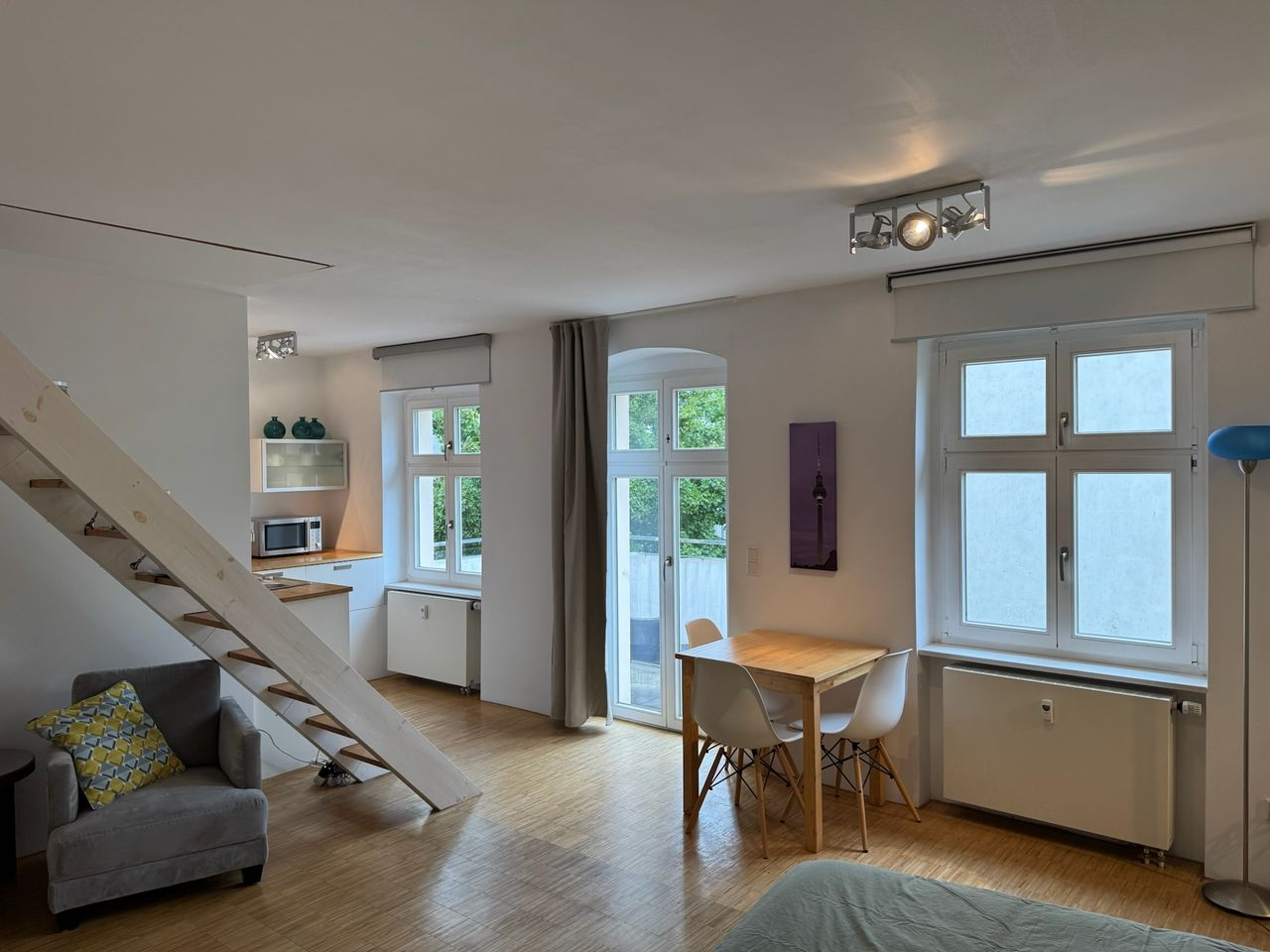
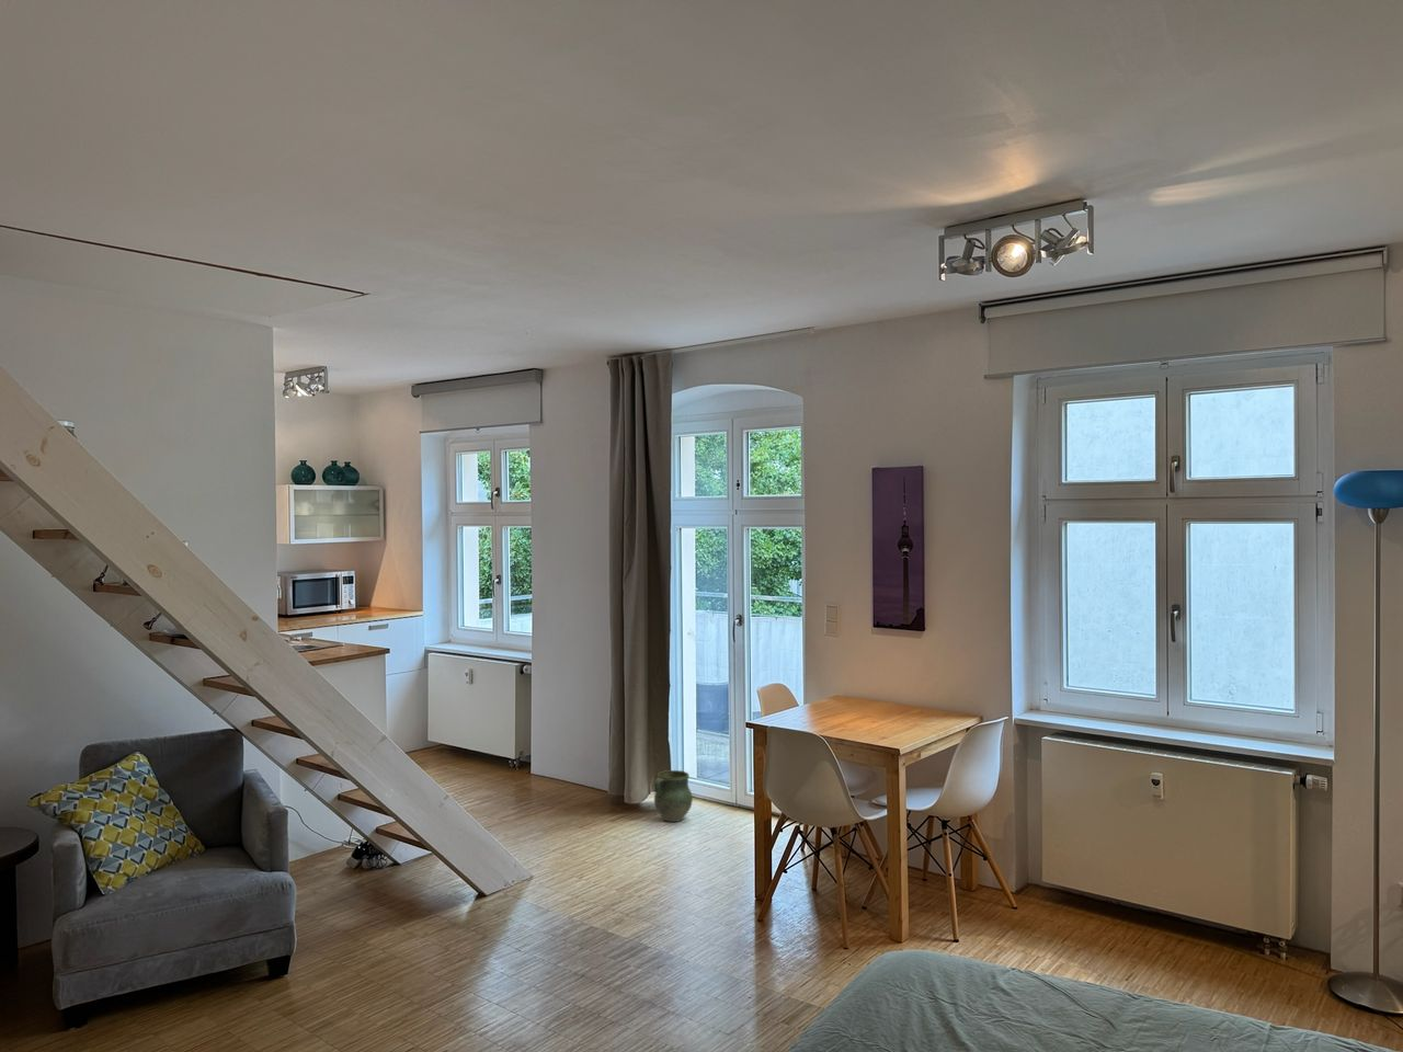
+ ceramic jug [653,769,694,823]
